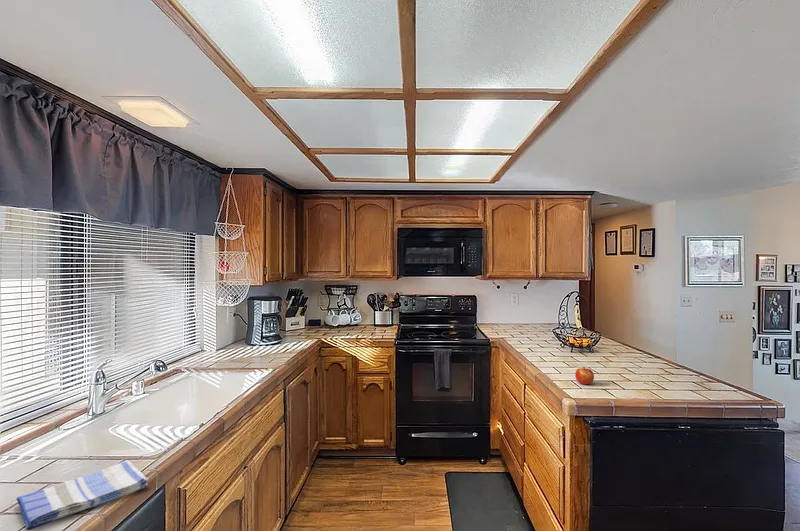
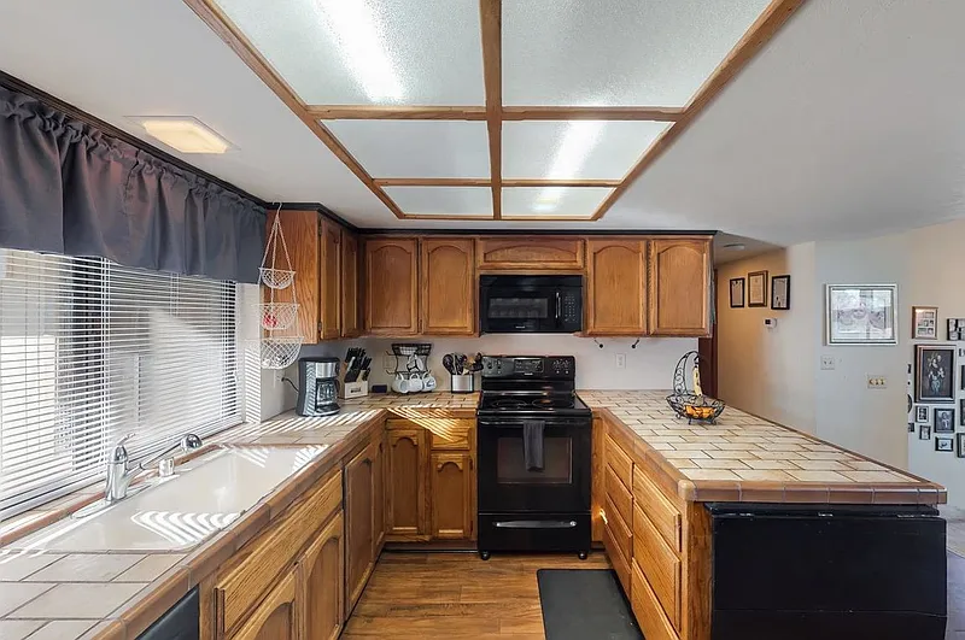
- apple [574,366,595,385]
- dish towel [15,460,150,531]
